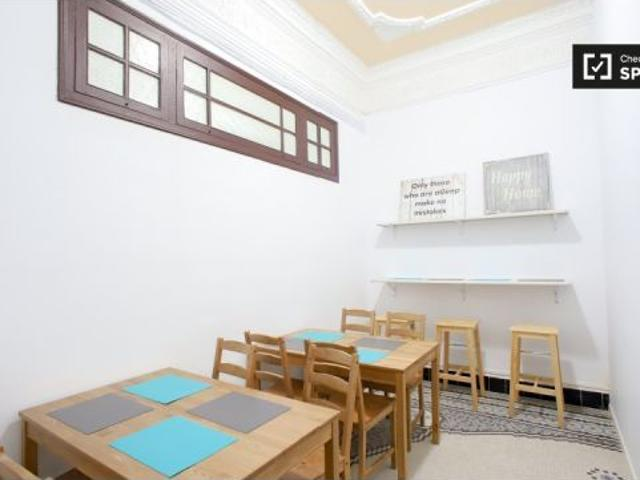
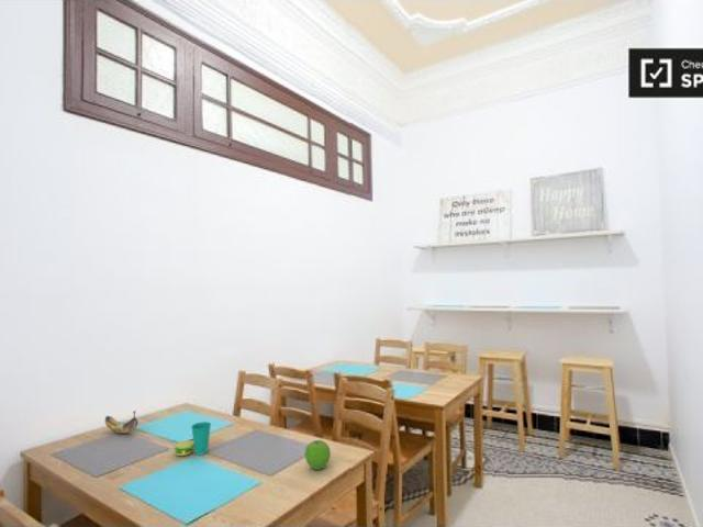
+ cup [174,421,212,457]
+ banana [104,410,140,435]
+ fruit [304,439,332,471]
